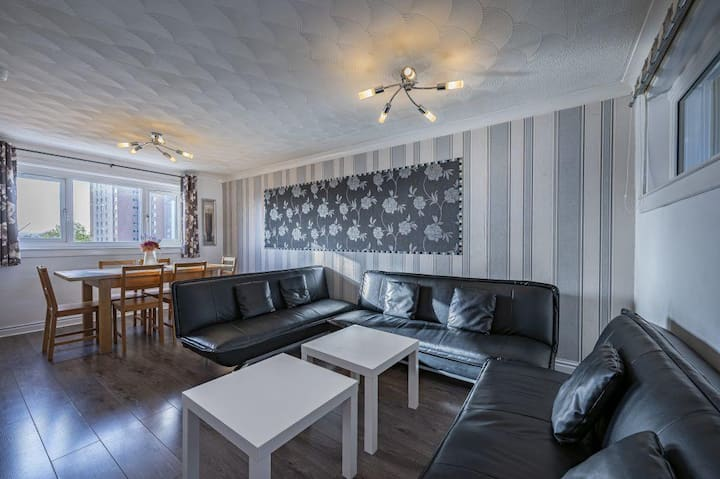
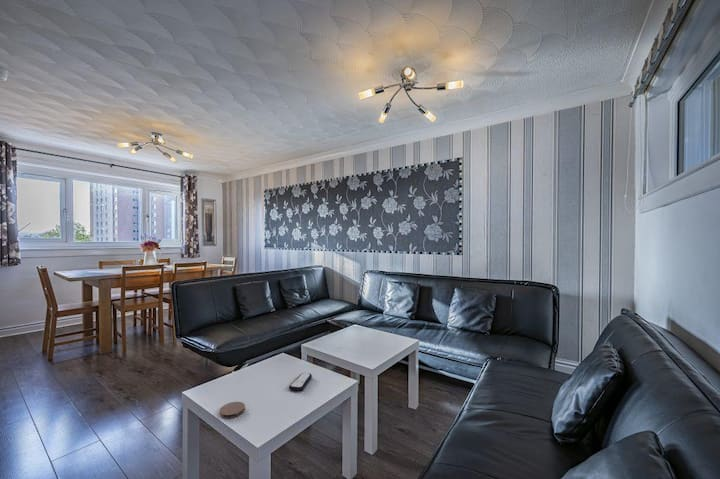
+ remote control [288,372,313,392]
+ coaster [219,401,246,419]
